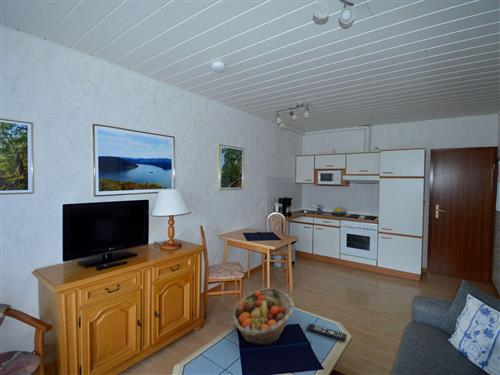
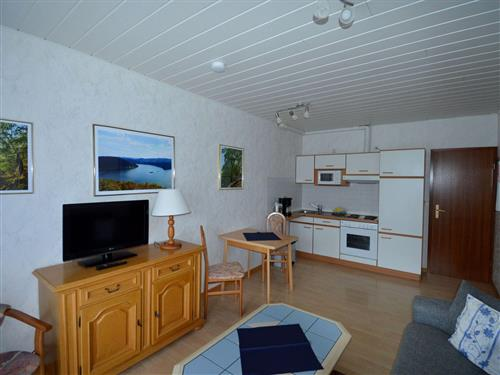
- fruit basket [232,287,295,346]
- remote control [306,323,348,342]
